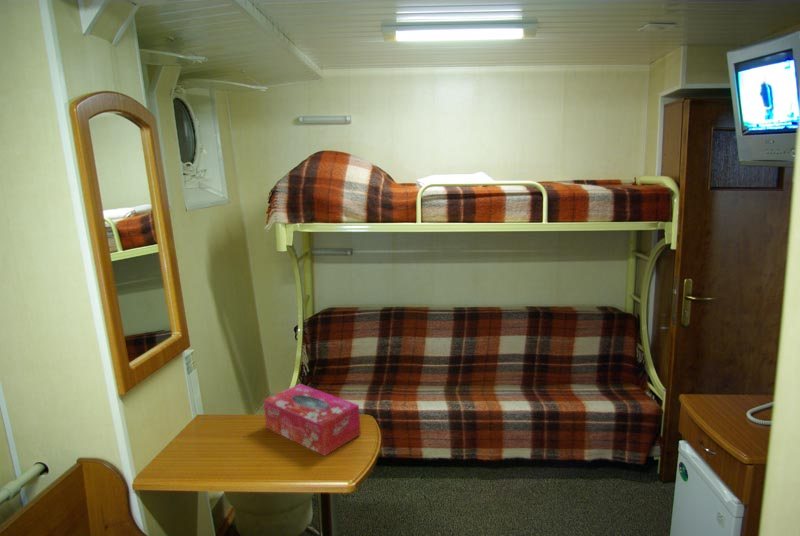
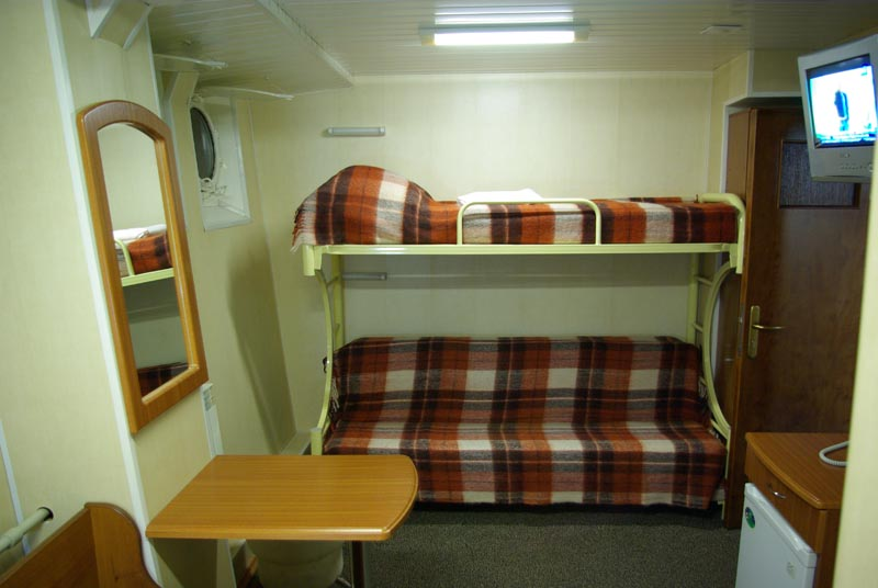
- tissue box [263,383,362,457]
